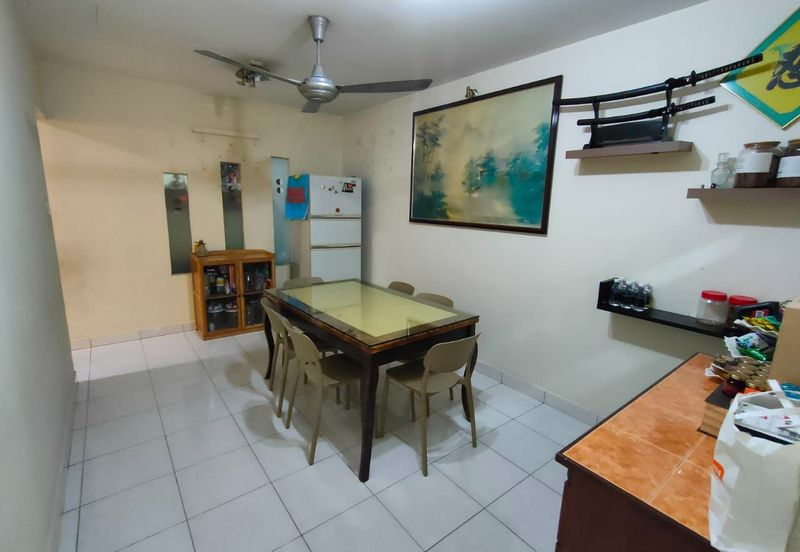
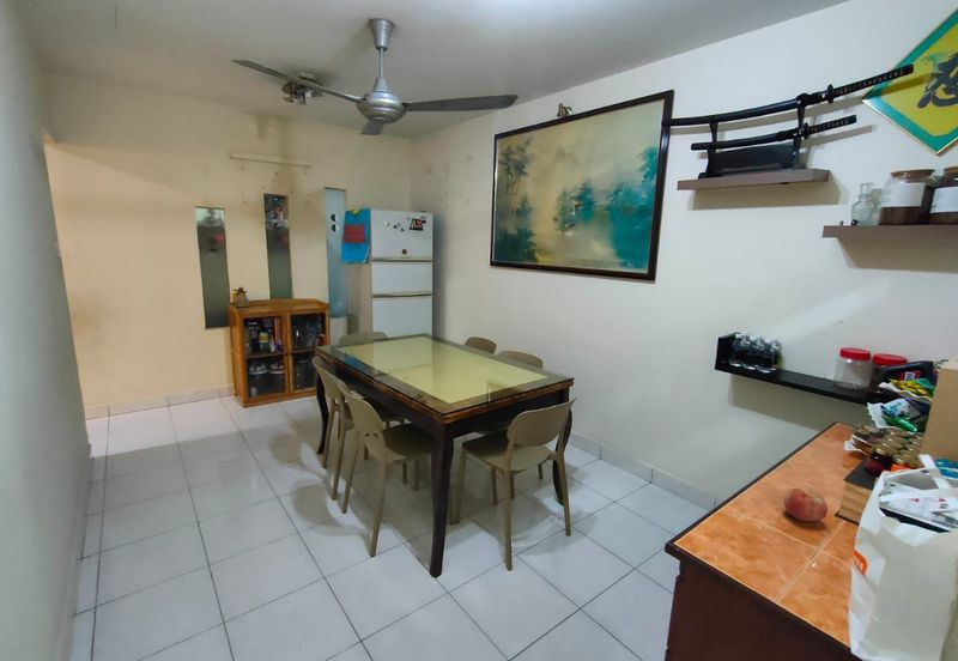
+ fruit [783,487,829,522]
